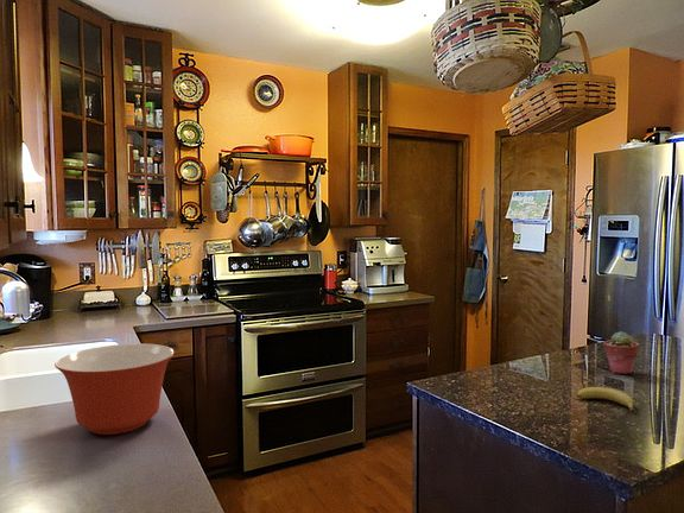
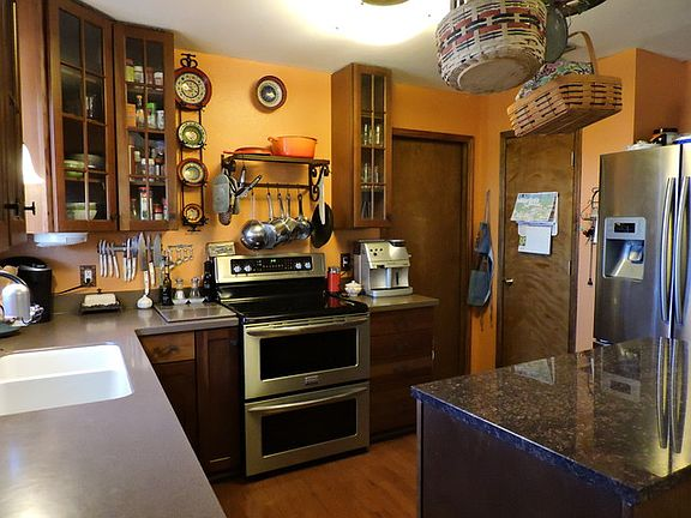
- mixing bowl [53,343,176,436]
- fruit [575,386,636,414]
- potted succulent [602,330,640,375]
